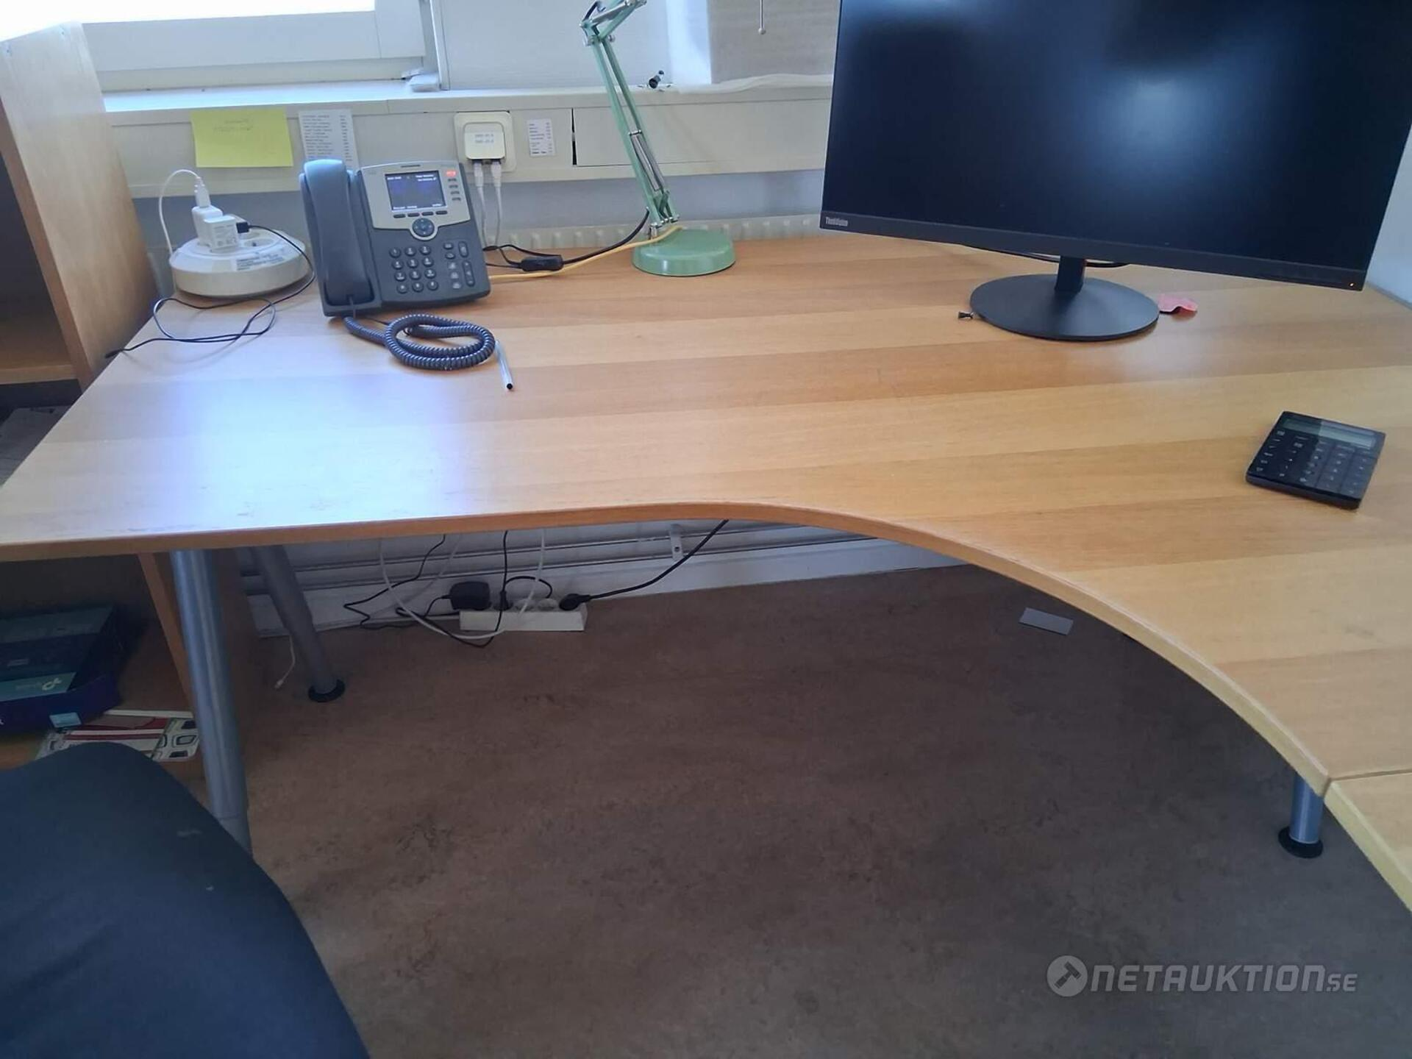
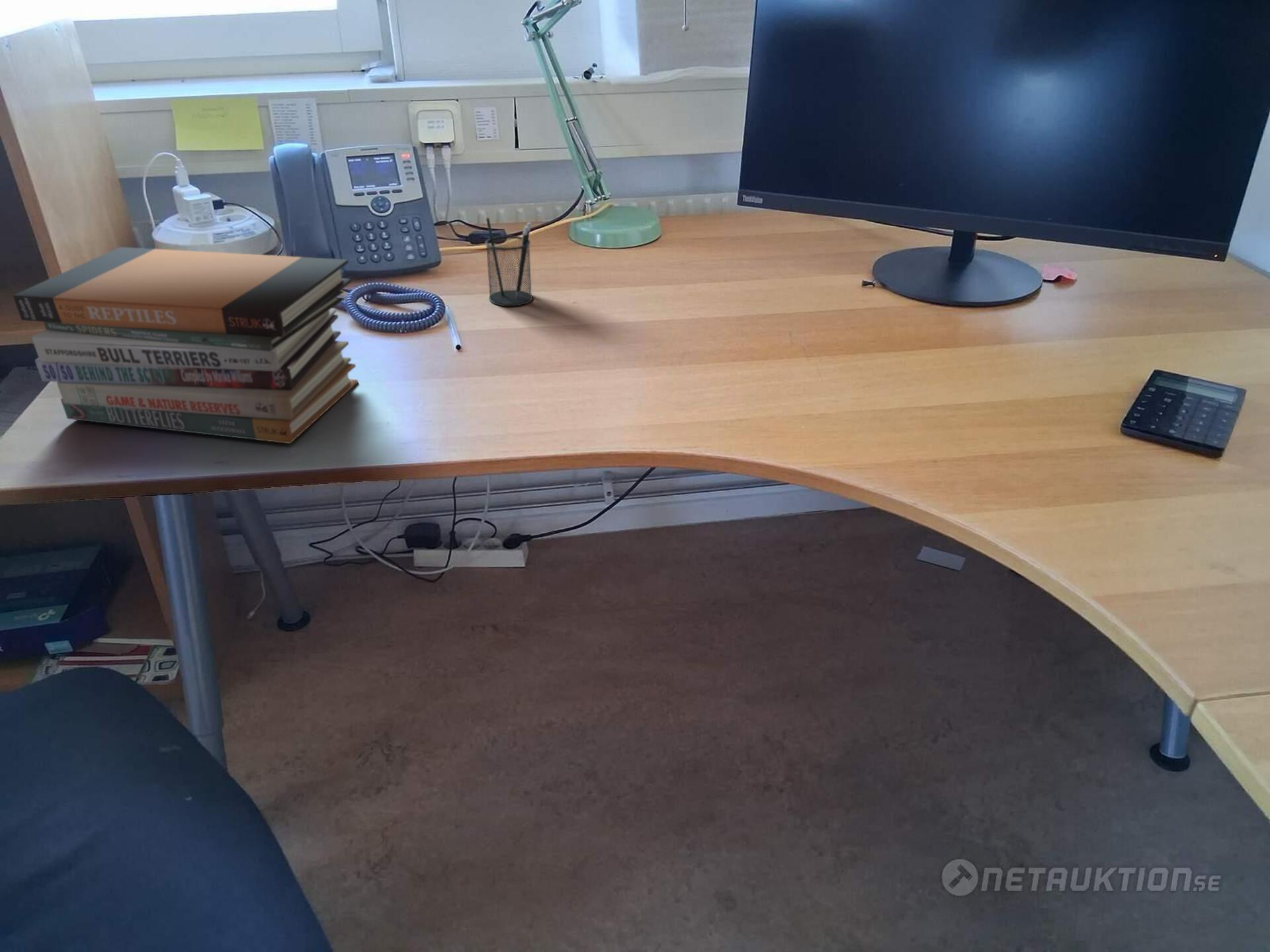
+ book stack [13,247,359,444]
+ pencil holder [485,212,533,307]
